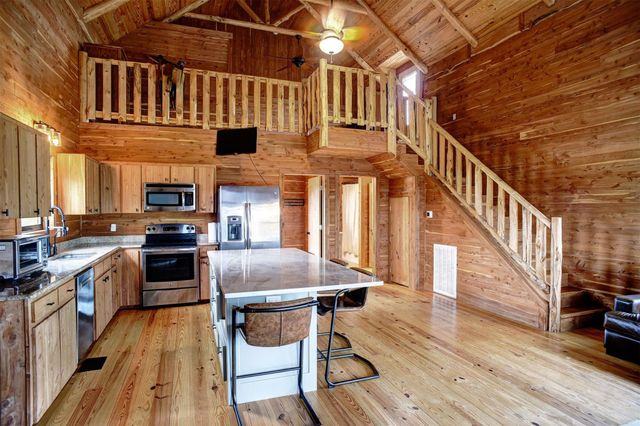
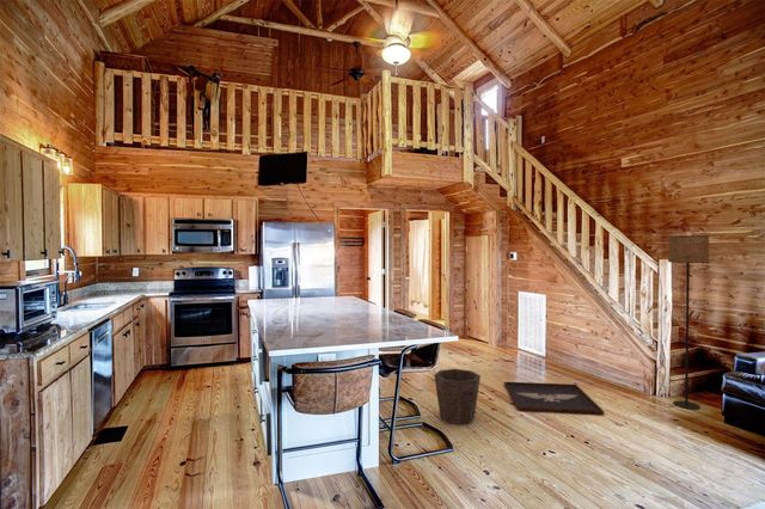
+ floor lamp [667,234,710,411]
+ doormat [503,381,605,416]
+ waste bin [433,368,482,427]
